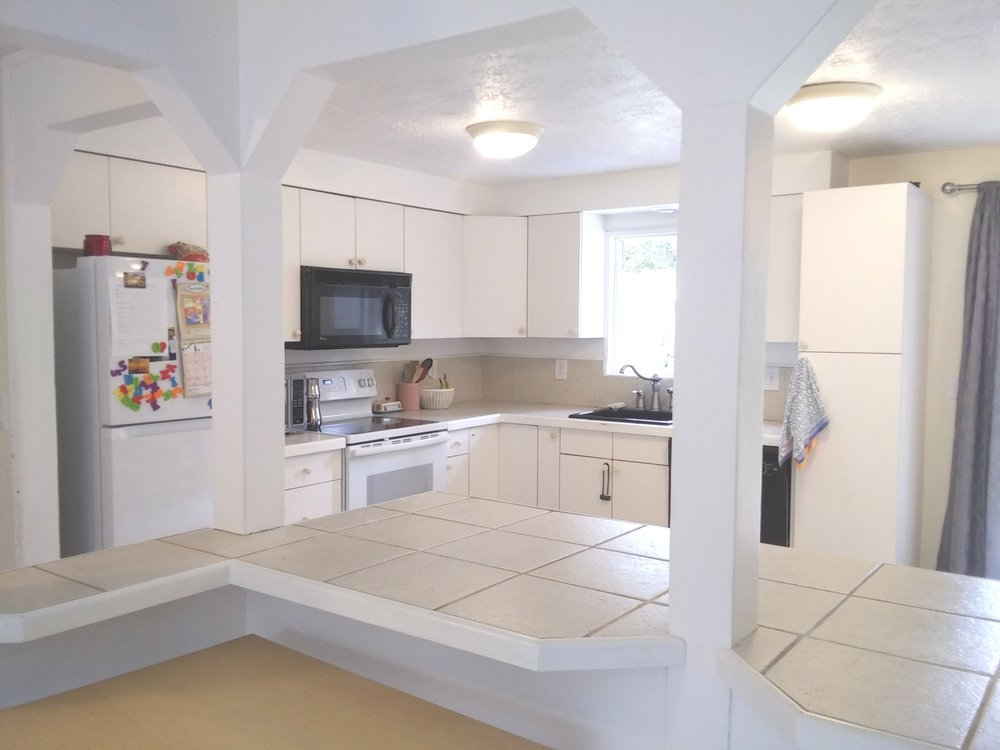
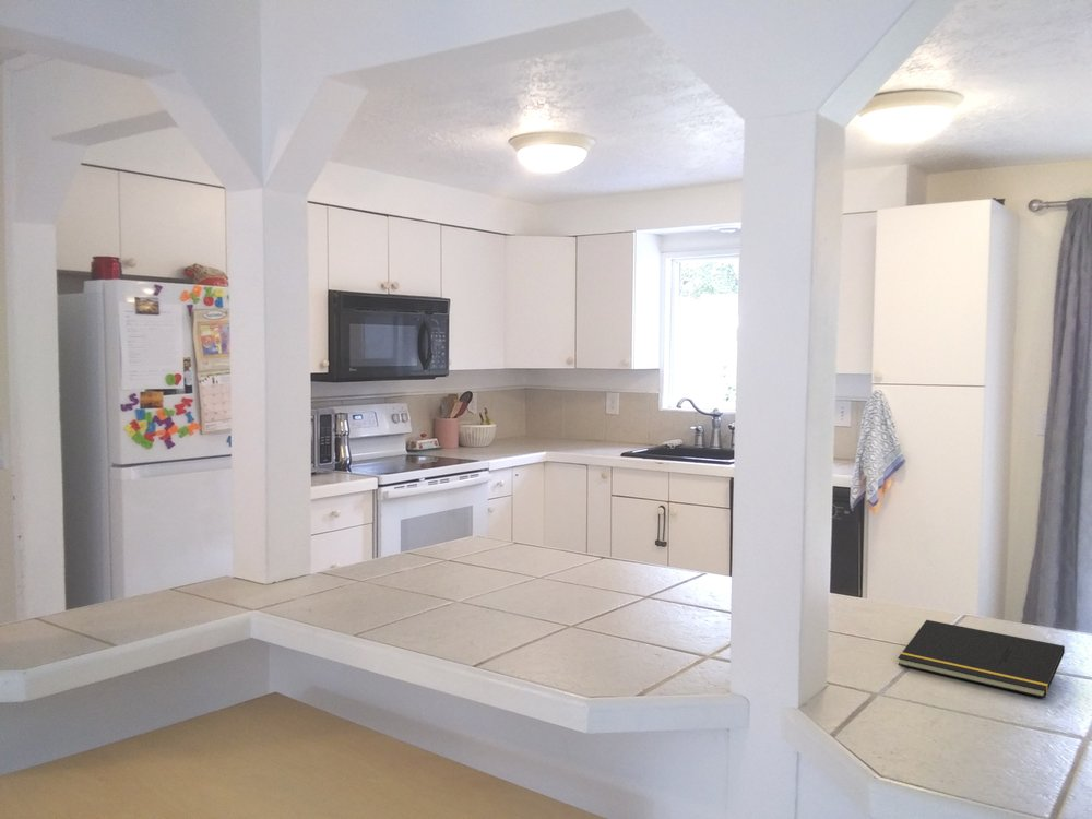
+ notepad [897,619,1066,699]
